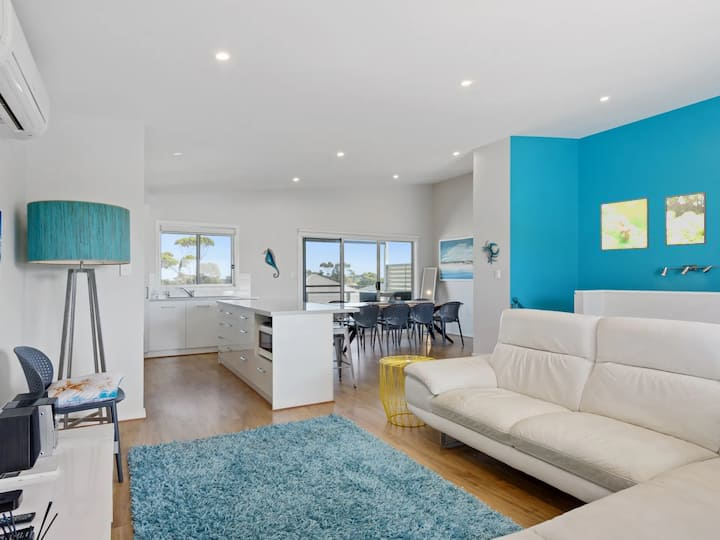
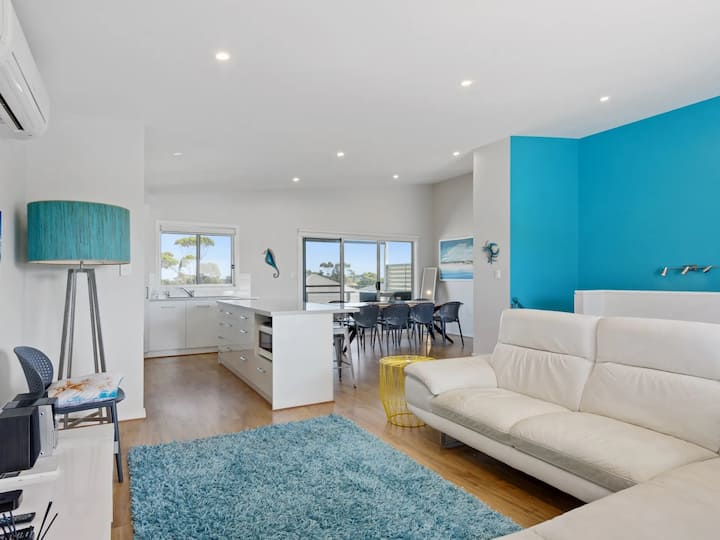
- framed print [664,191,707,247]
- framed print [599,197,650,252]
